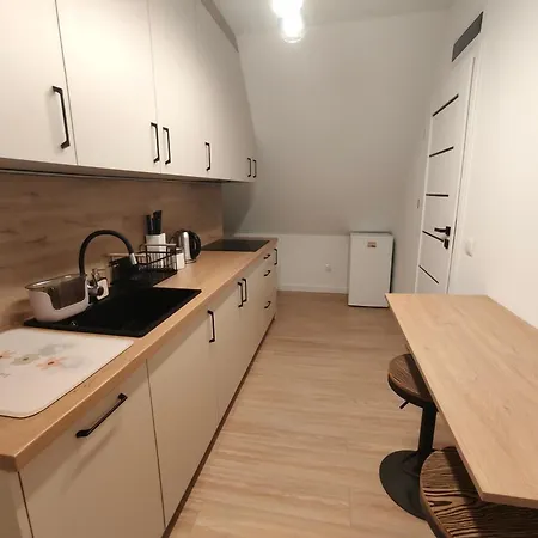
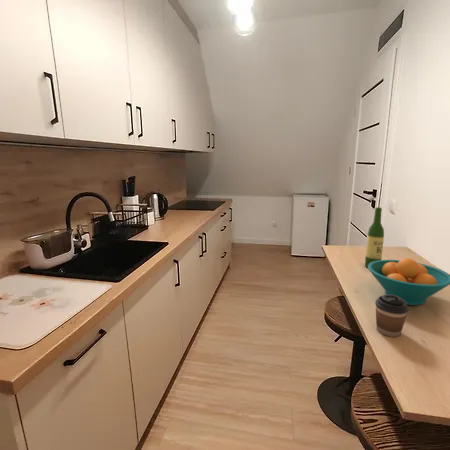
+ fruit bowl [367,257,450,306]
+ wine bottle [364,206,385,269]
+ coffee cup [374,294,410,338]
